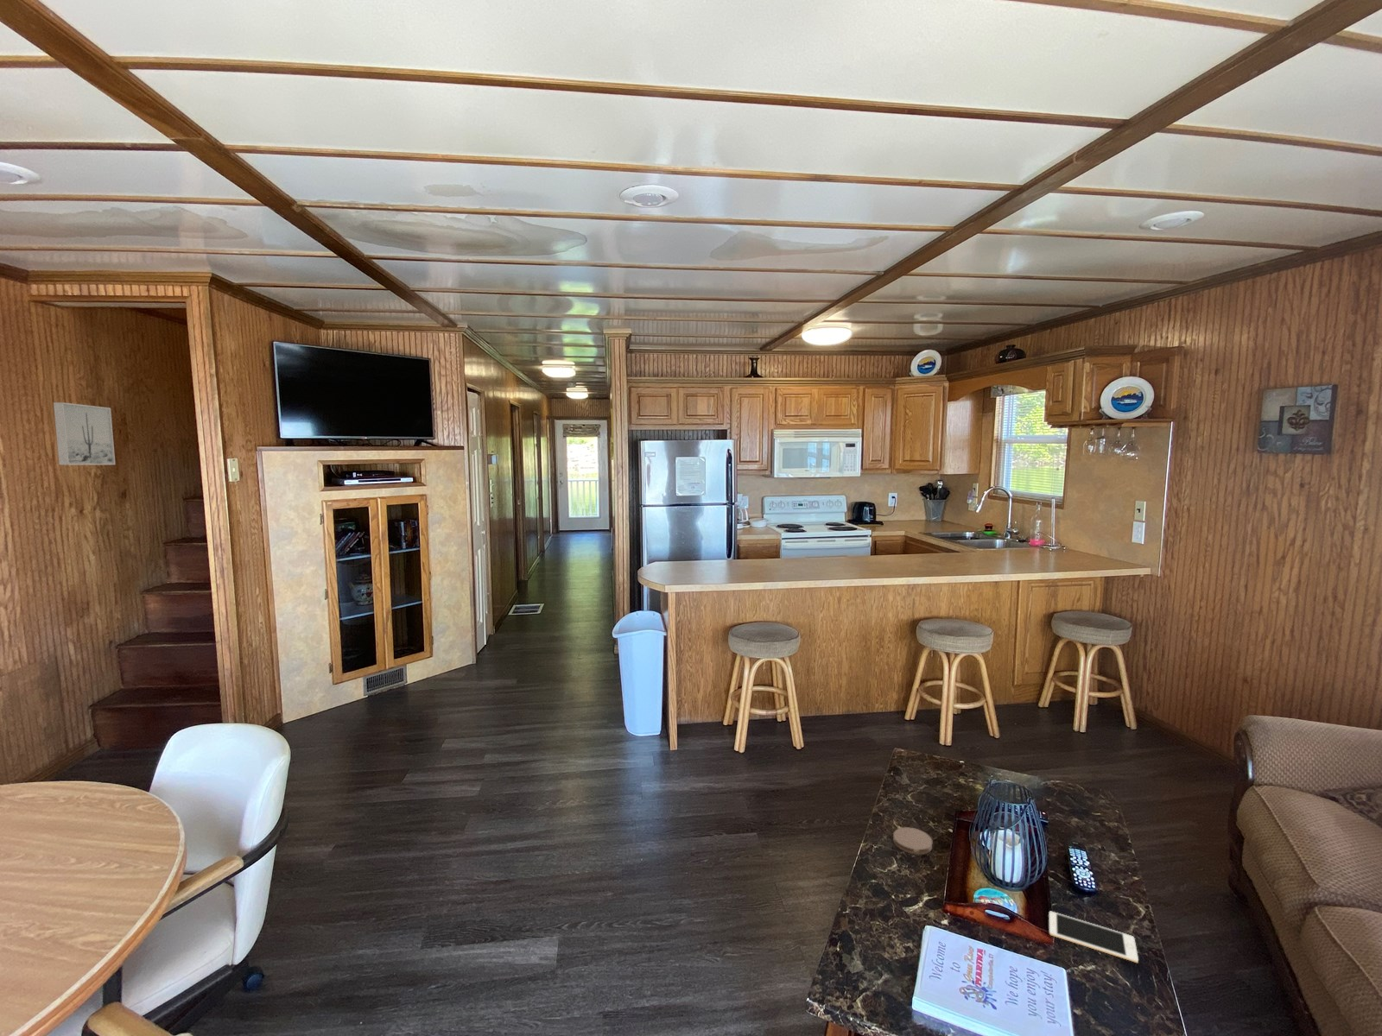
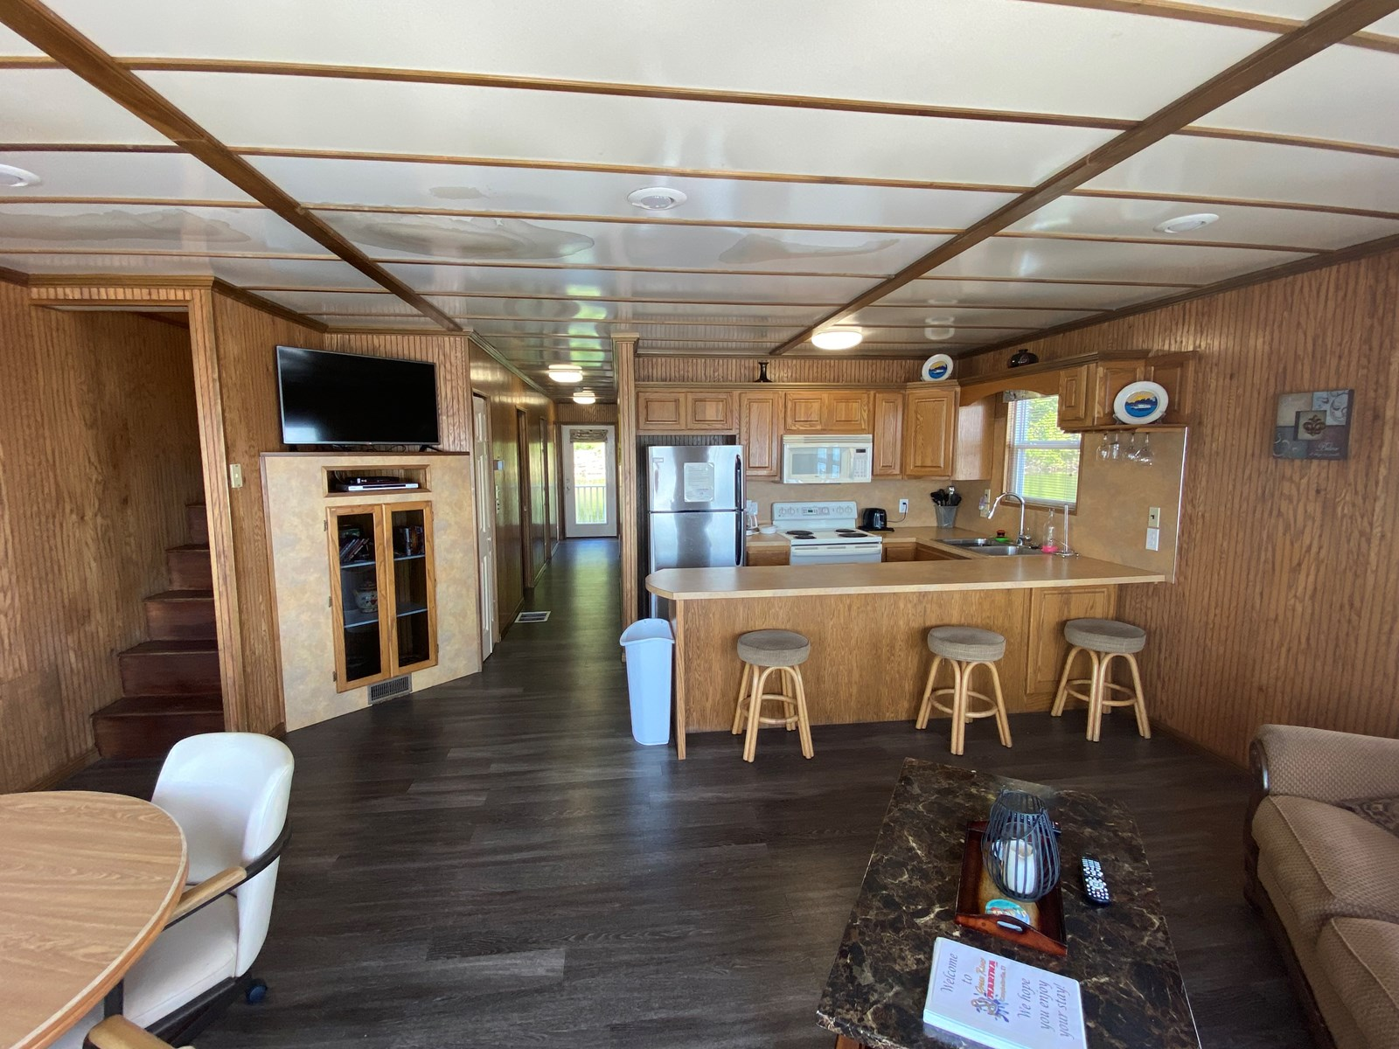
- cell phone [1048,911,1139,963]
- coaster [892,826,933,855]
- wall art [52,402,116,466]
